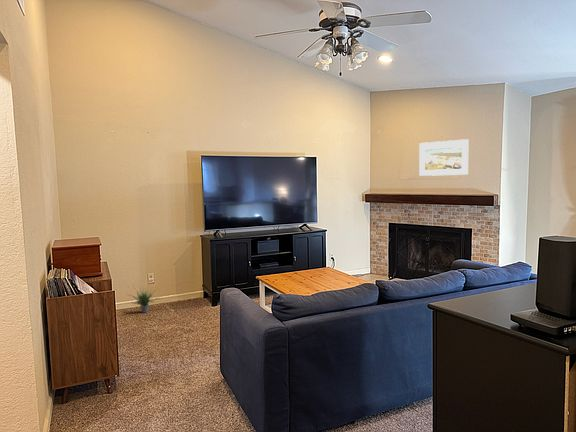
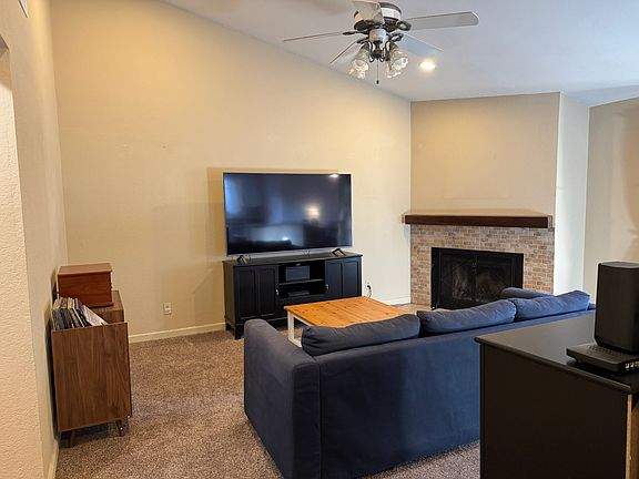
- potted plant [126,285,162,313]
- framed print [418,138,469,177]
